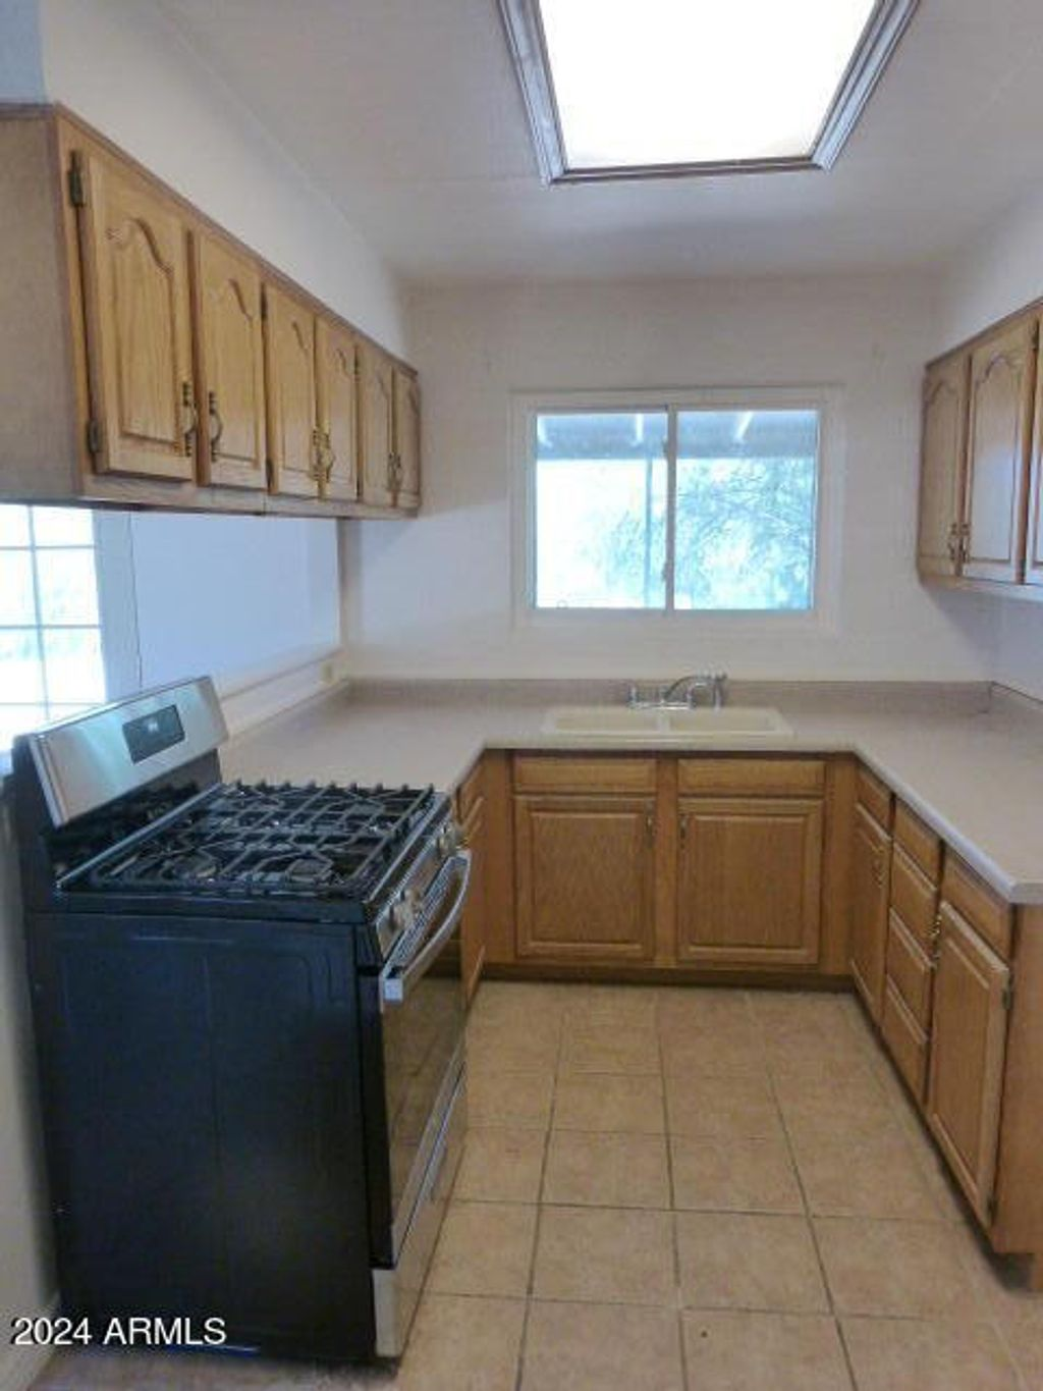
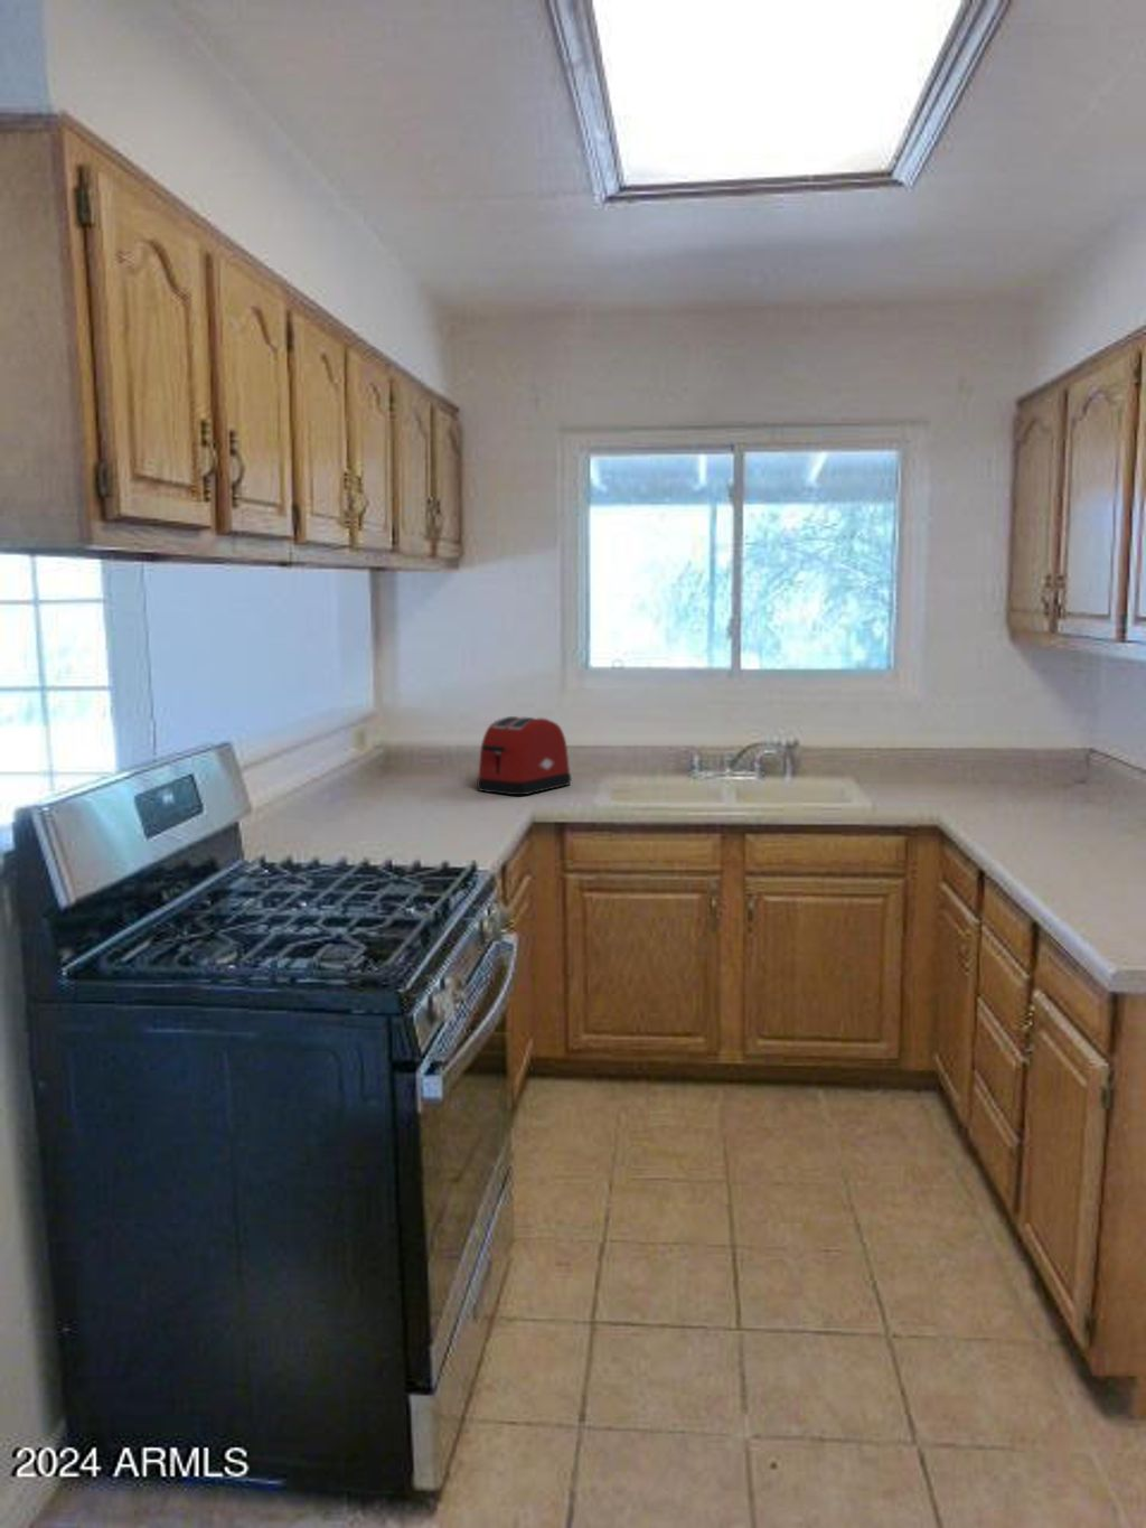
+ toaster [475,715,572,796]
